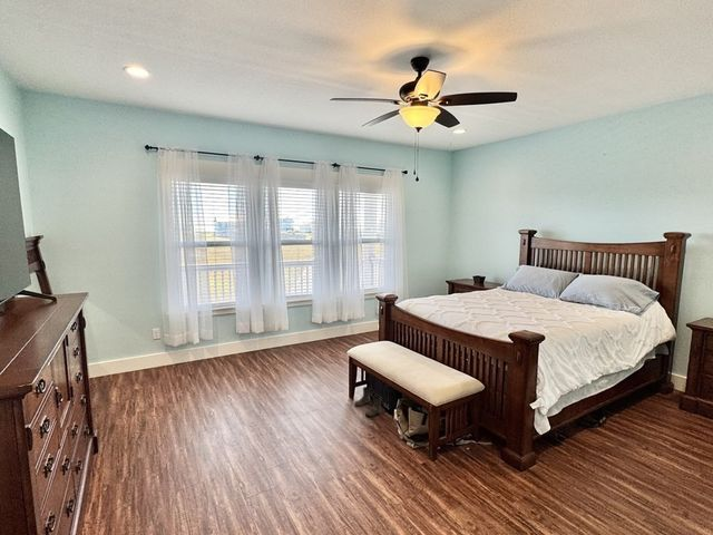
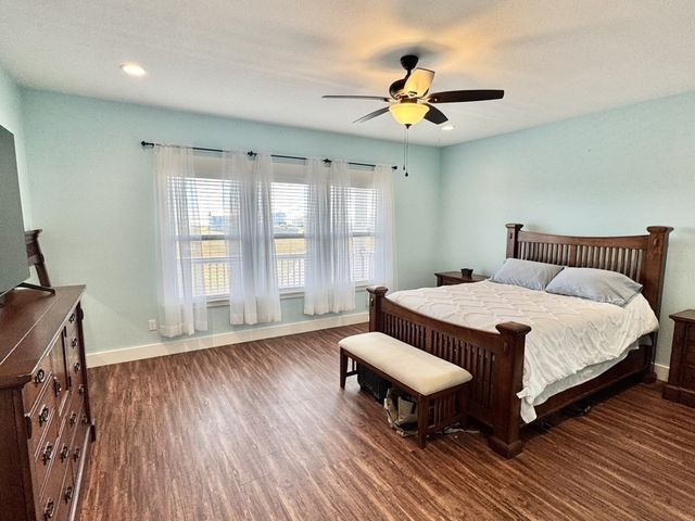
- boots [353,386,382,418]
